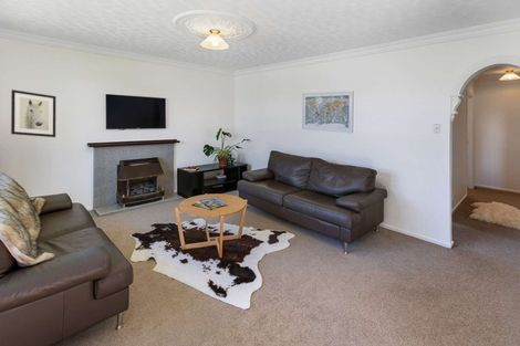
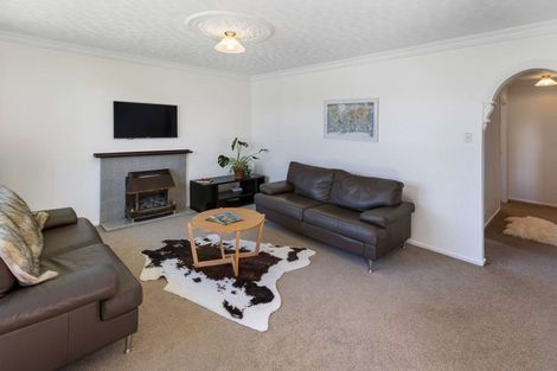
- wall art [10,88,56,138]
